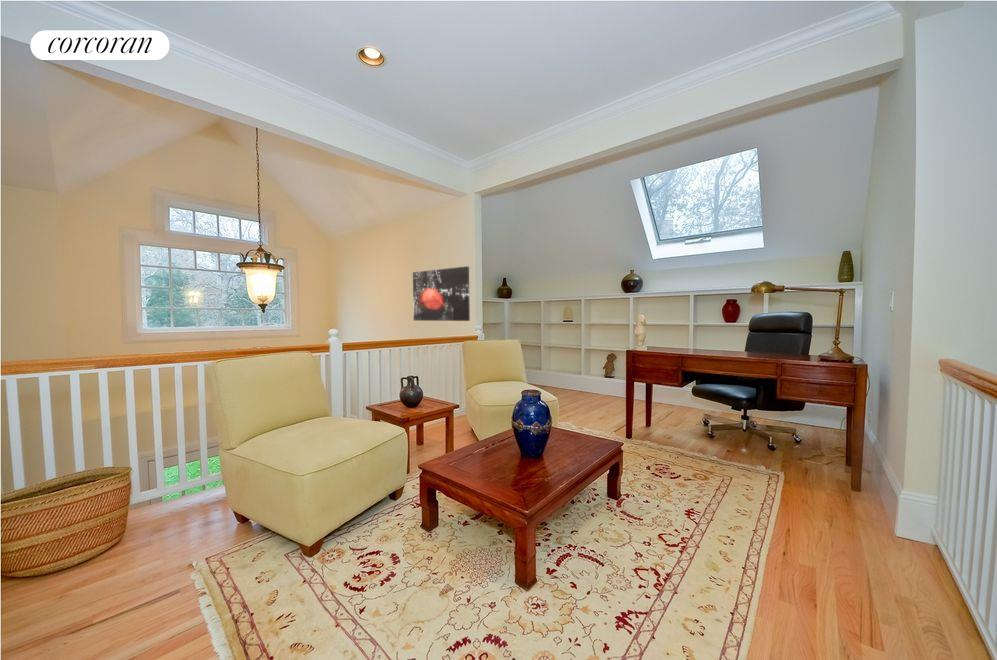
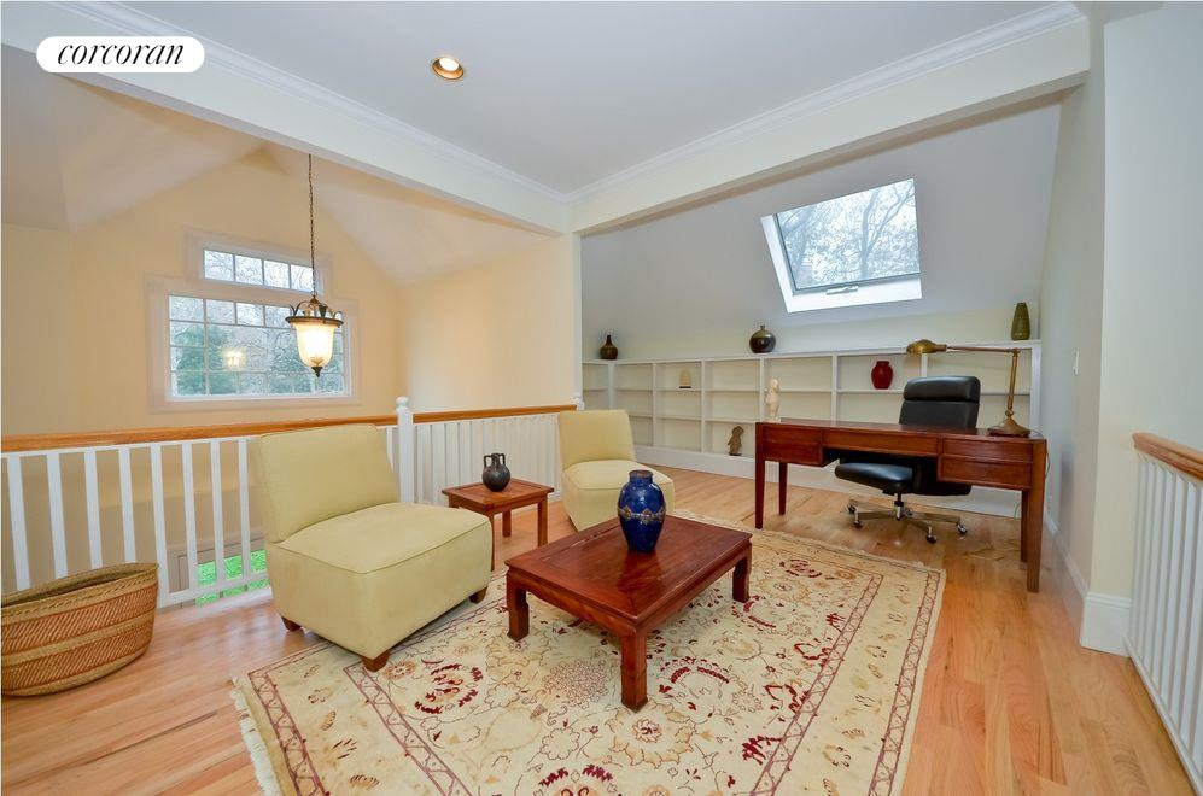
- wall art [412,265,471,322]
